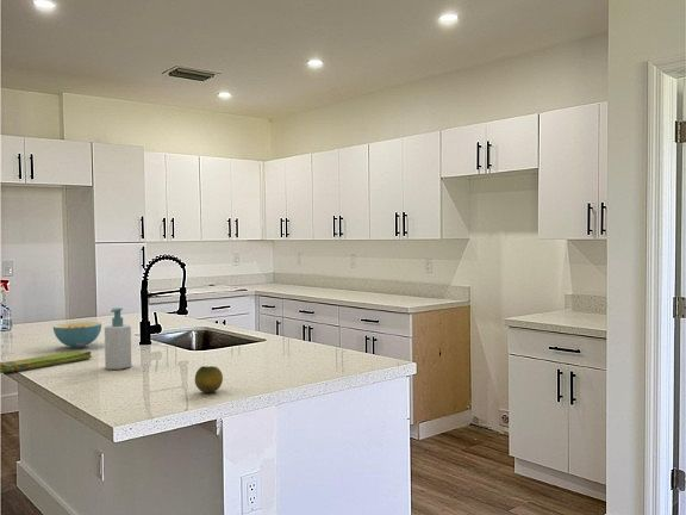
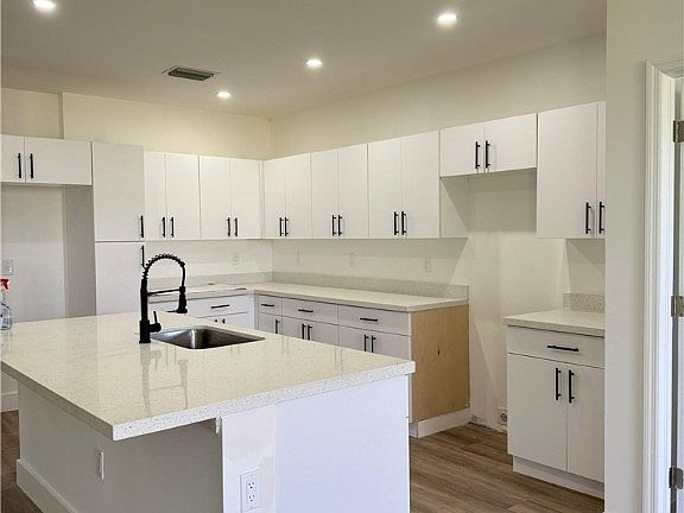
- fruit [194,365,224,393]
- soap bottle [104,306,132,371]
- cereal bowl [52,321,102,349]
- dish towel [0,350,93,374]
